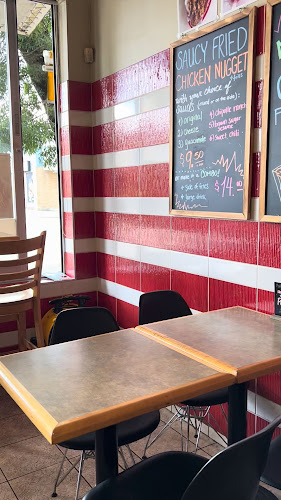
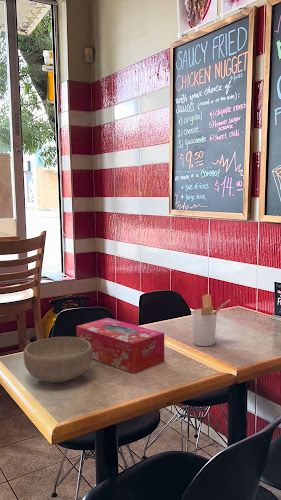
+ bowl [23,336,93,383]
+ tissue box [75,317,165,375]
+ utensil holder [190,293,231,347]
